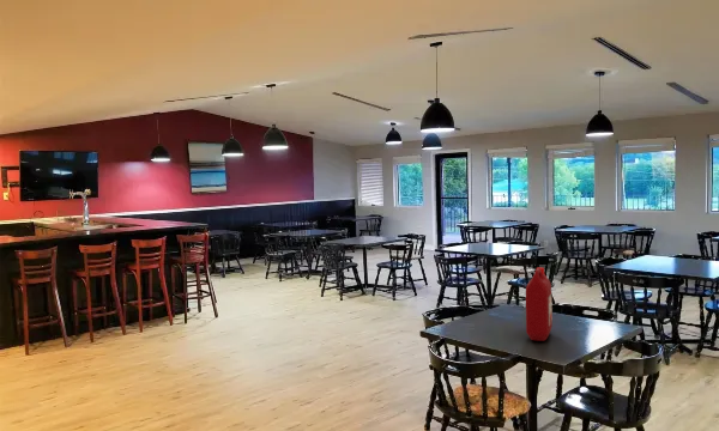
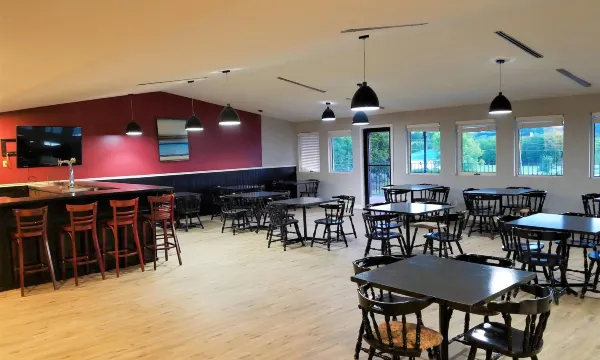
- ketchup jug [525,267,554,342]
